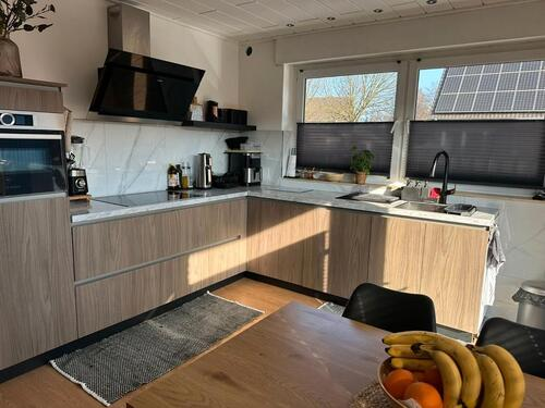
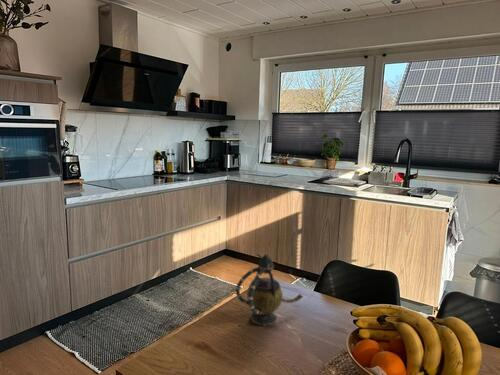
+ teapot [235,253,304,326]
